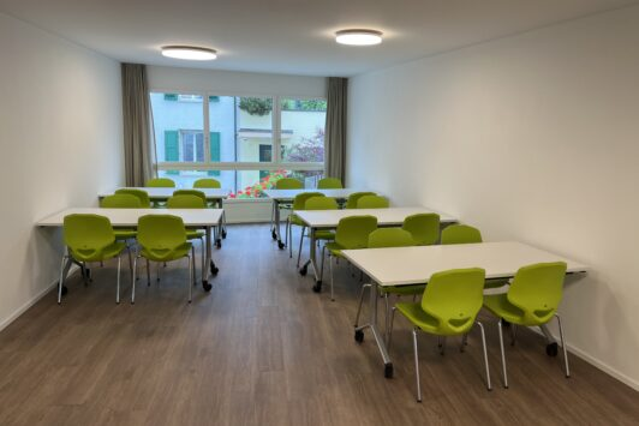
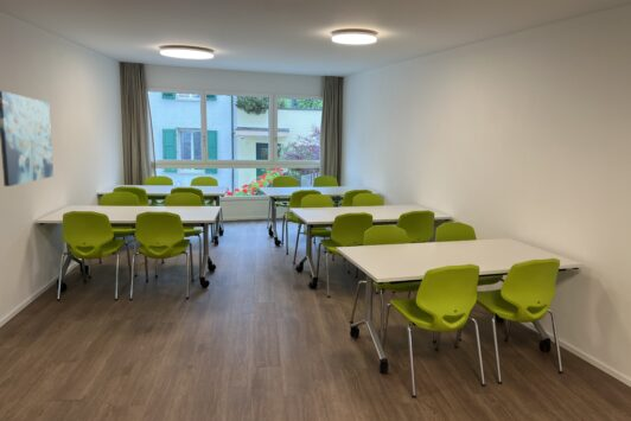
+ wall art [0,90,55,187]
